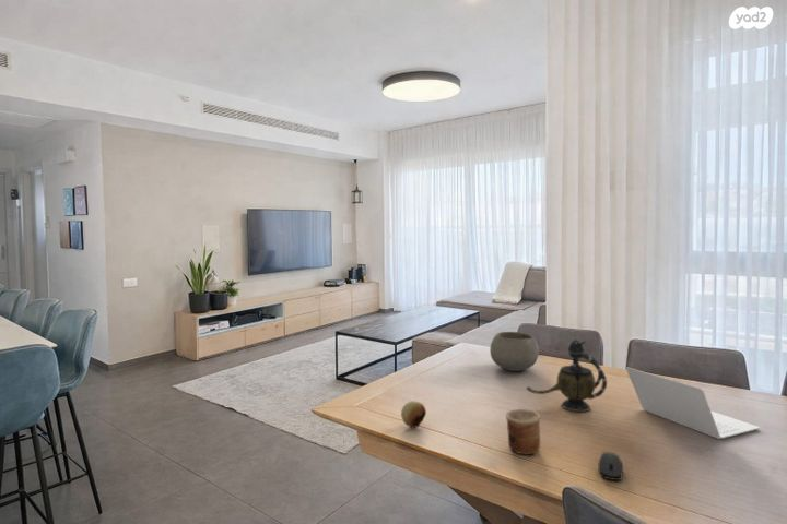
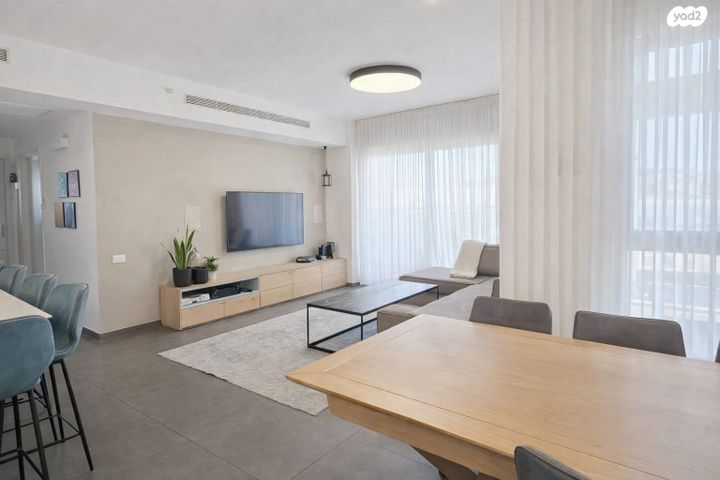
- teapot [526,338,608,413]
- fruit [400,400,427,429]
- cup [505,408,541,455]
- bowl [489,331,540,372]
- computer mouse [598,451,624,481]
- laptop [625,366,761,440]
